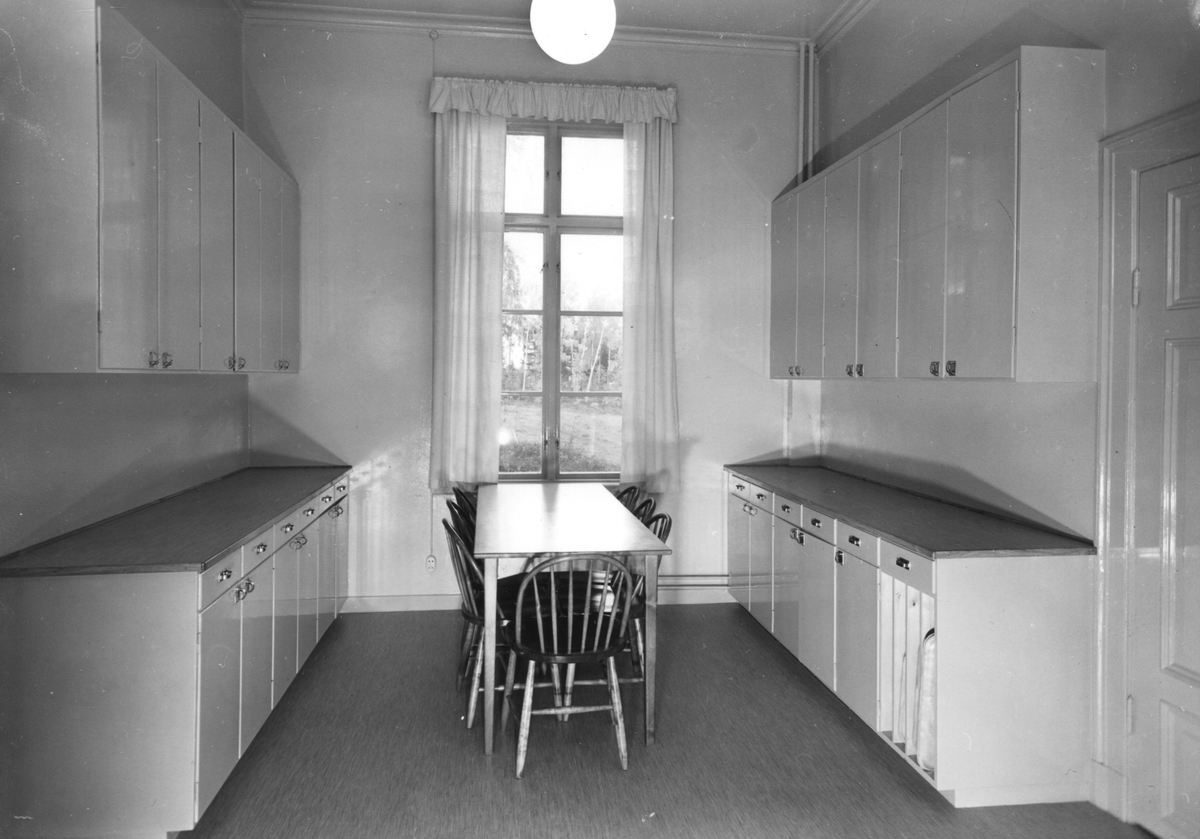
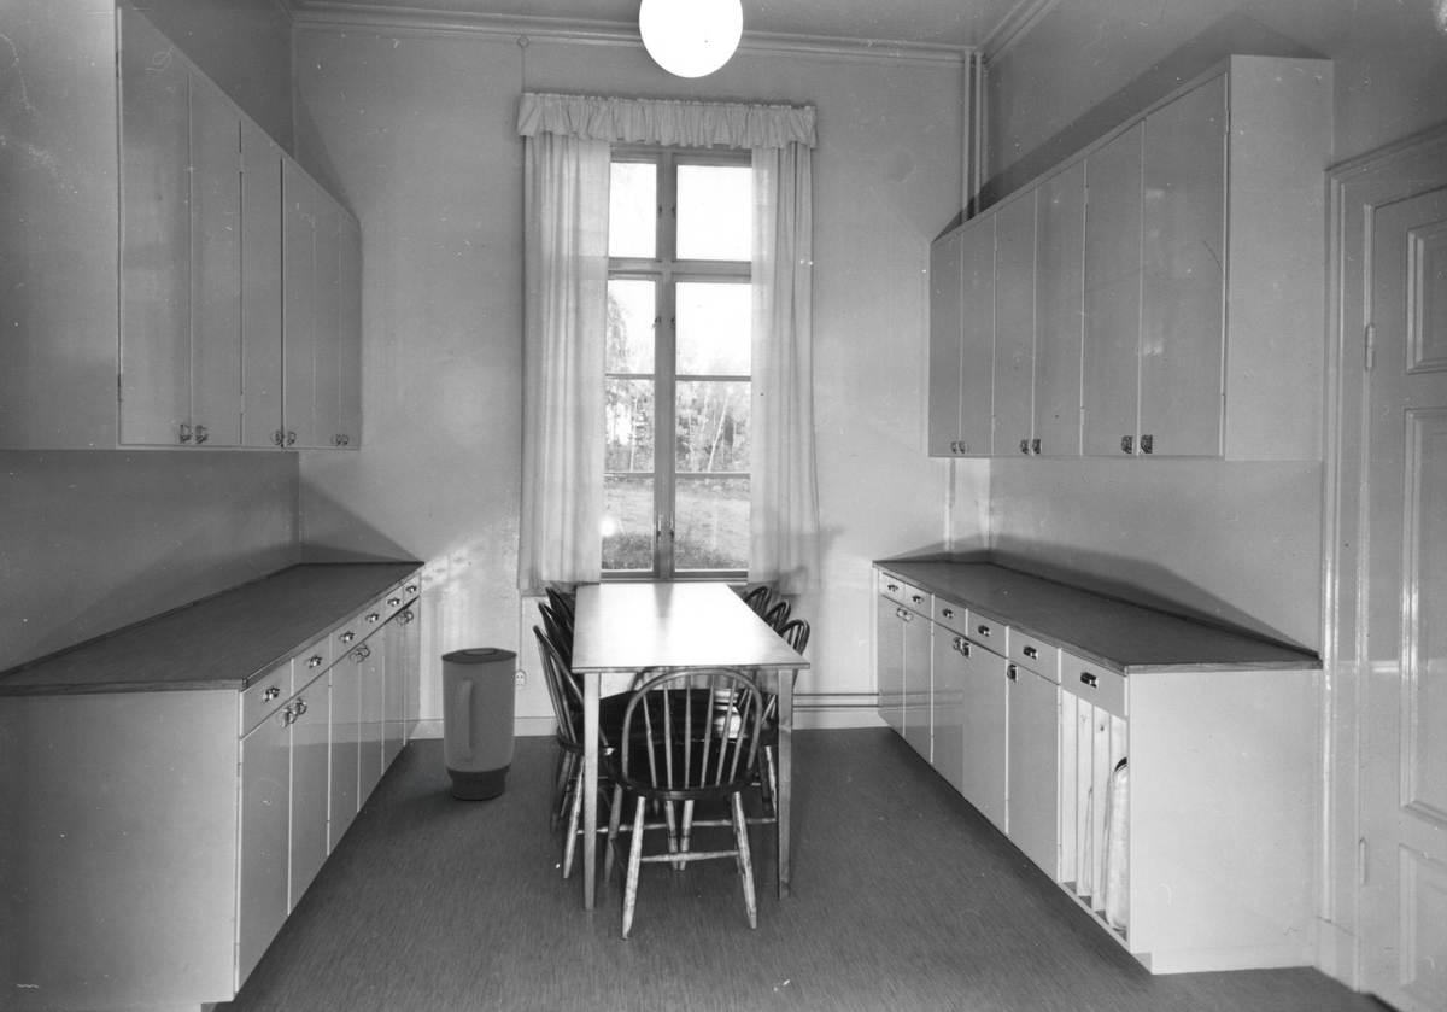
+ trash can [440,647,519,801]
